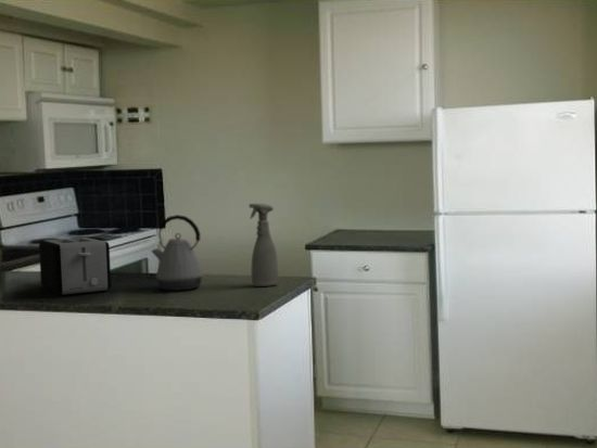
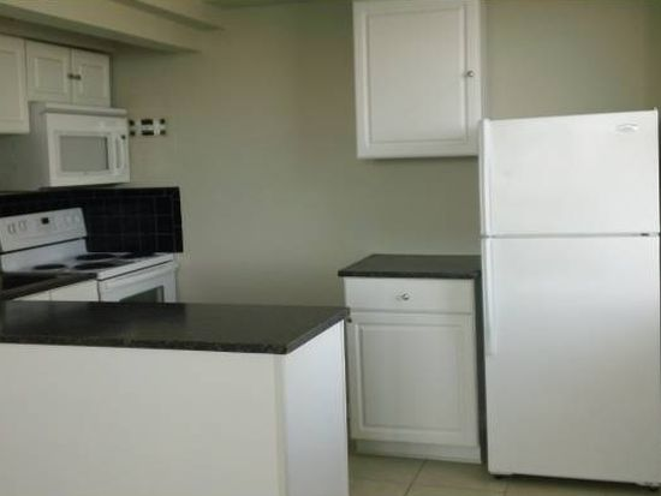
- toaster [38,236,112,296]
- spray bottle [247,203,279,287]
- kettle [150,214,206,292]
